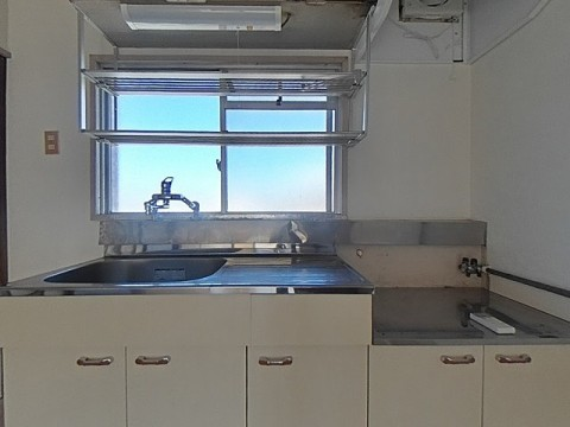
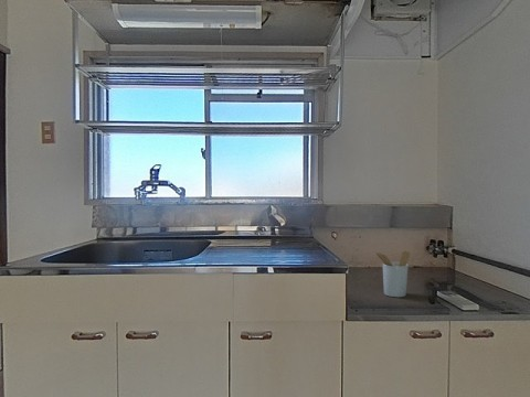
+ utensil holder [373,250,411,298]
